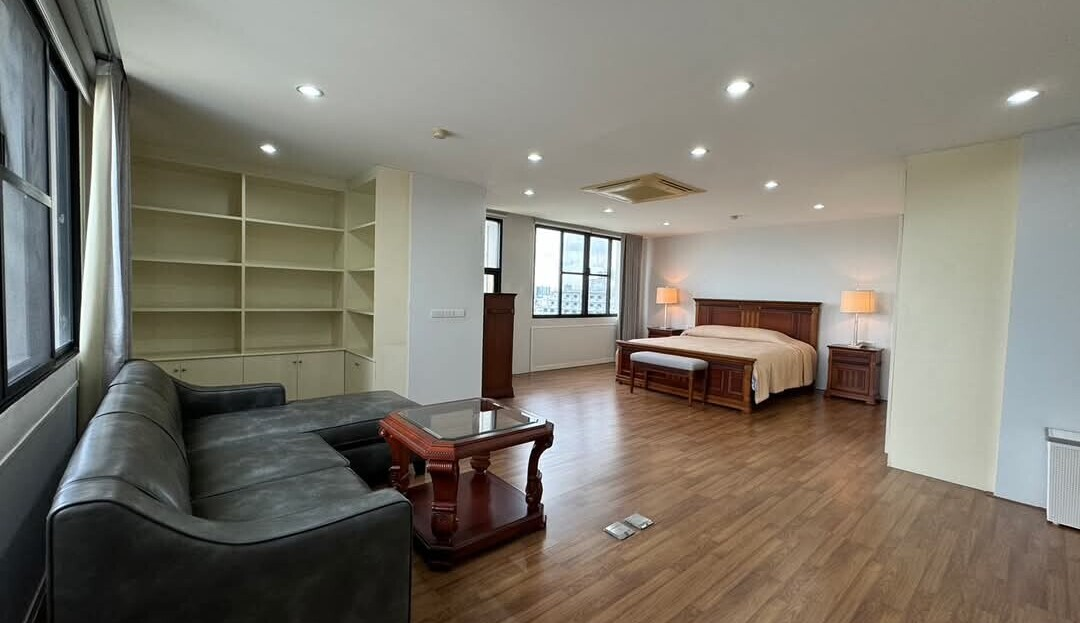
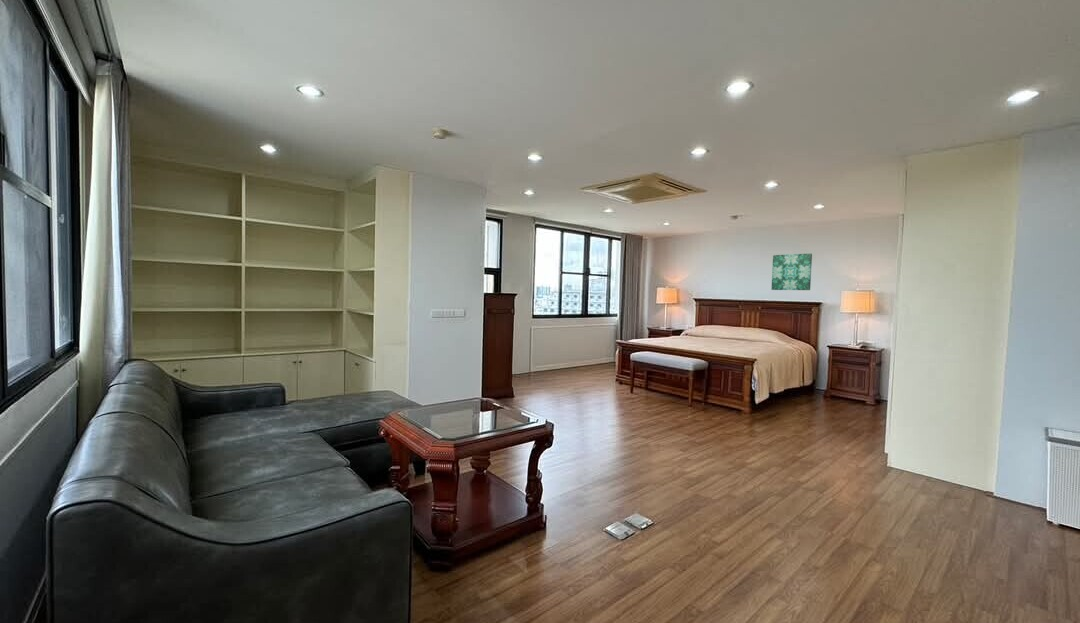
+ wall art [770,252,813,291]
